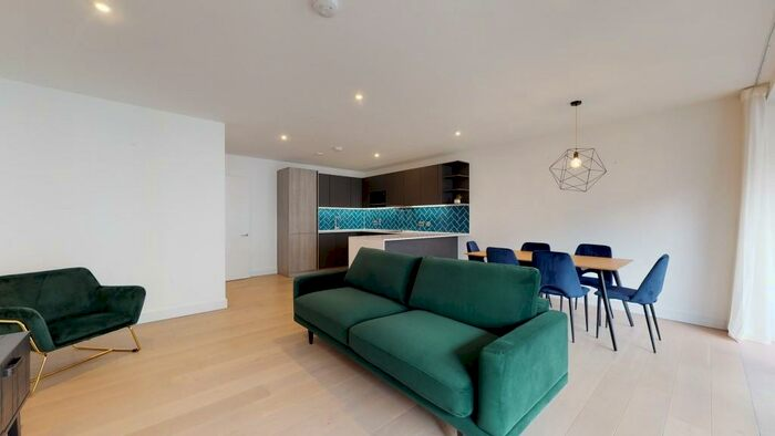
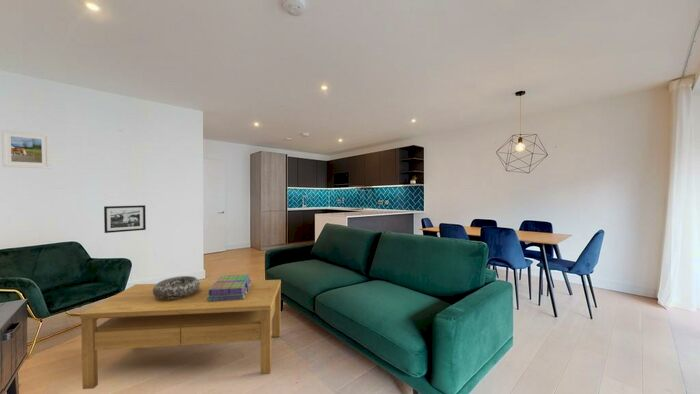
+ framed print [0,129,51,170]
+ picture frame [103,204,147,234]
+ coffee table [79,279,282,390]
+ stack of books [207,274,252,302]
+ decorative bowl [153,275,200,300]
